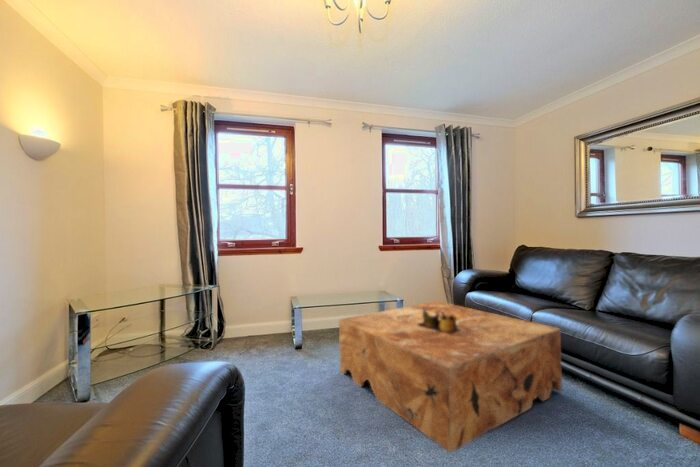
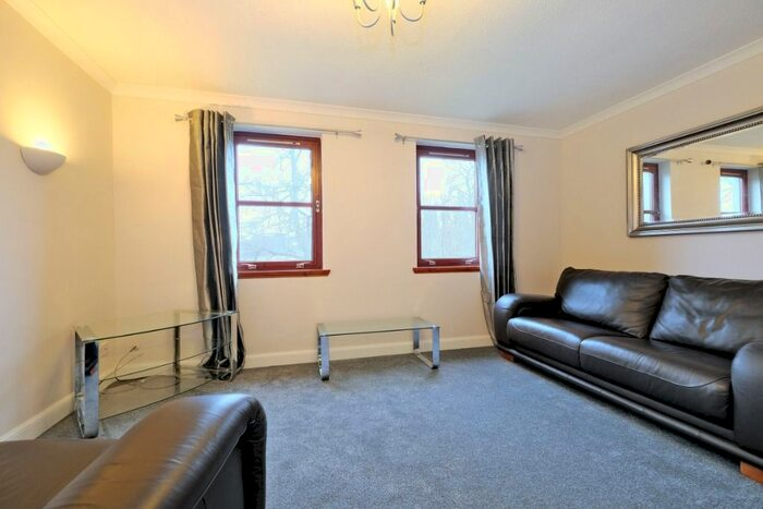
- decorative bowl [417,309,460,334]
- coffee table [338,300,563,454]
